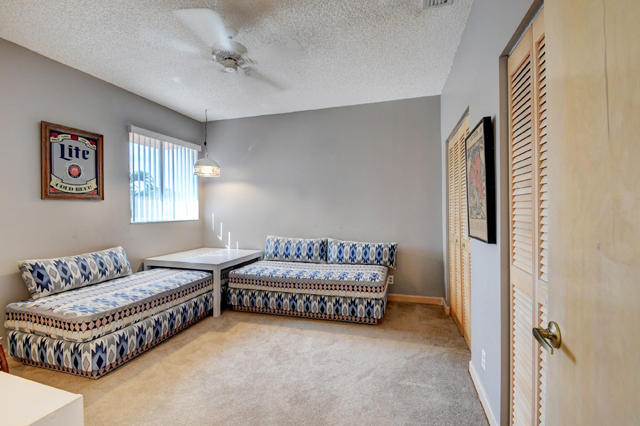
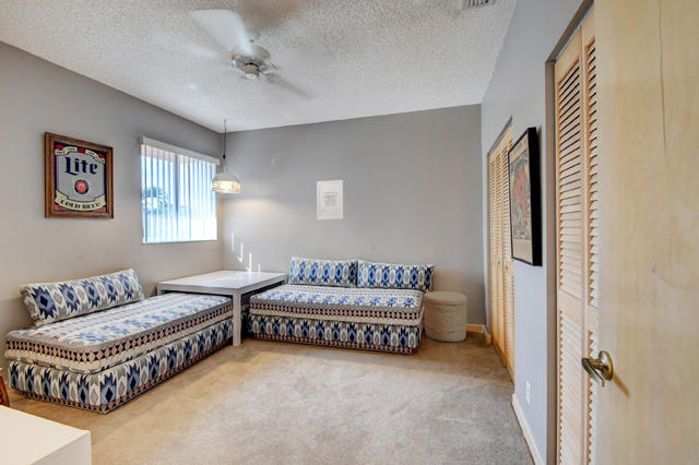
+ wall art [316,179,344,220]
+ basket [422,290,469,343]
